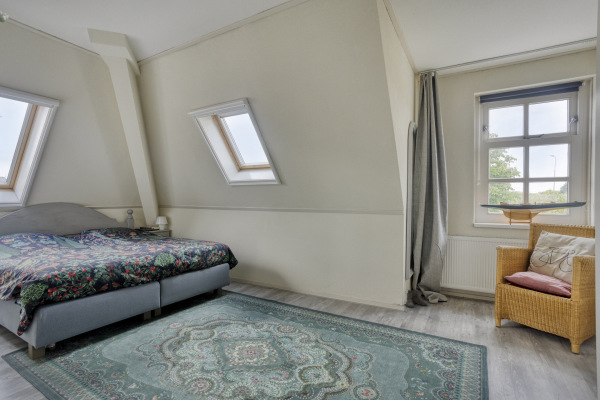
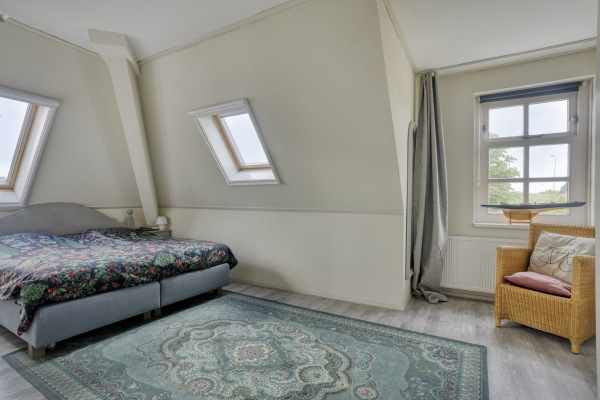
- boots [404,289,429,309]
